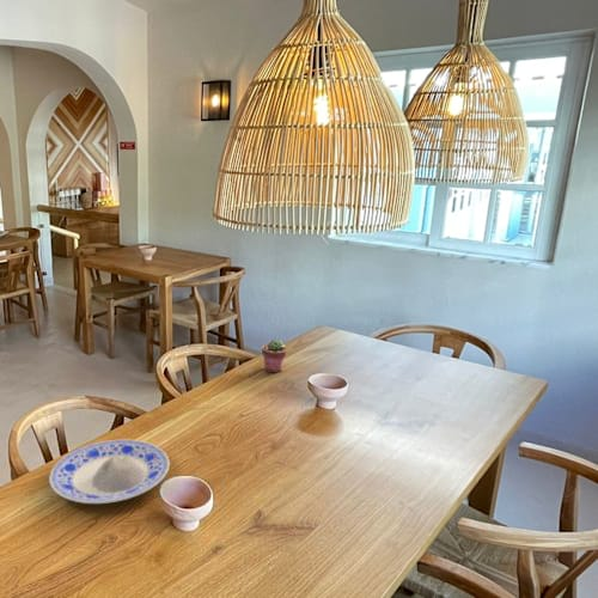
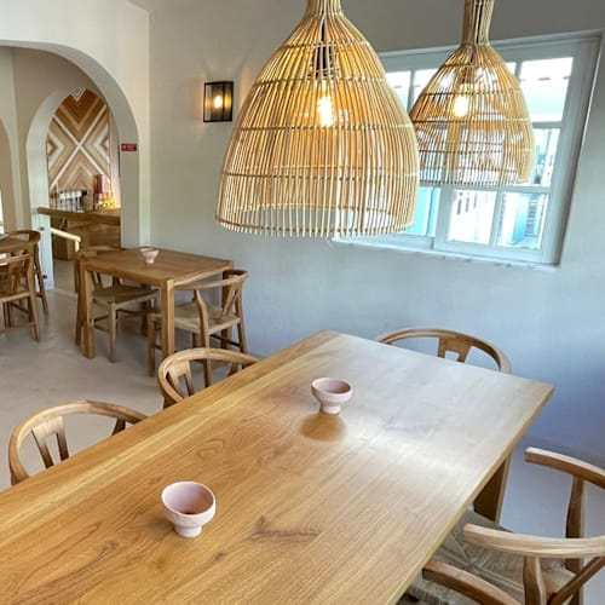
- plate [48,439,171,505]
- potted succulent [261,338,288,373]
